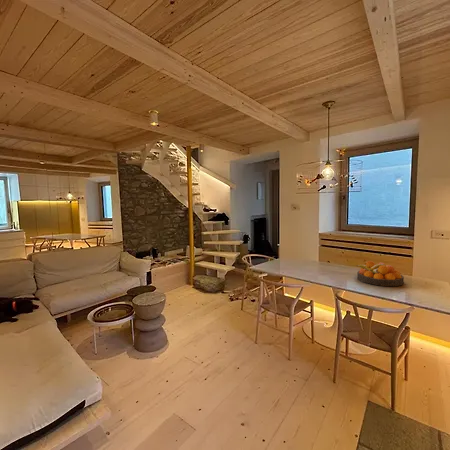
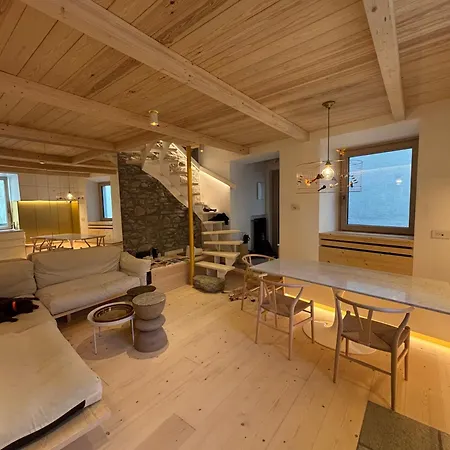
- fruit bowl [356,260,405,287]
